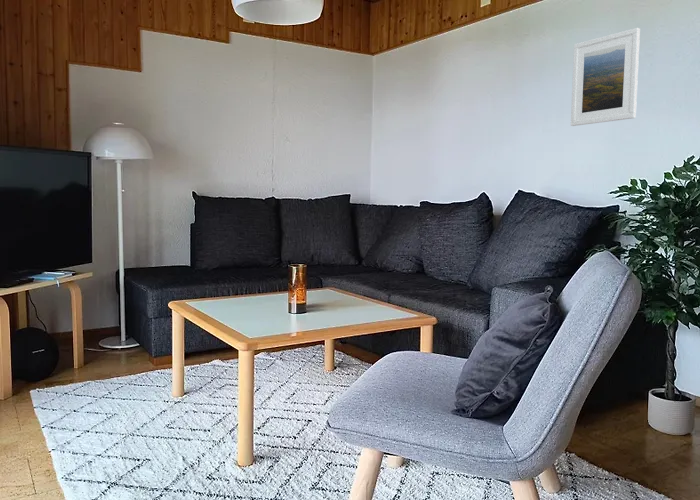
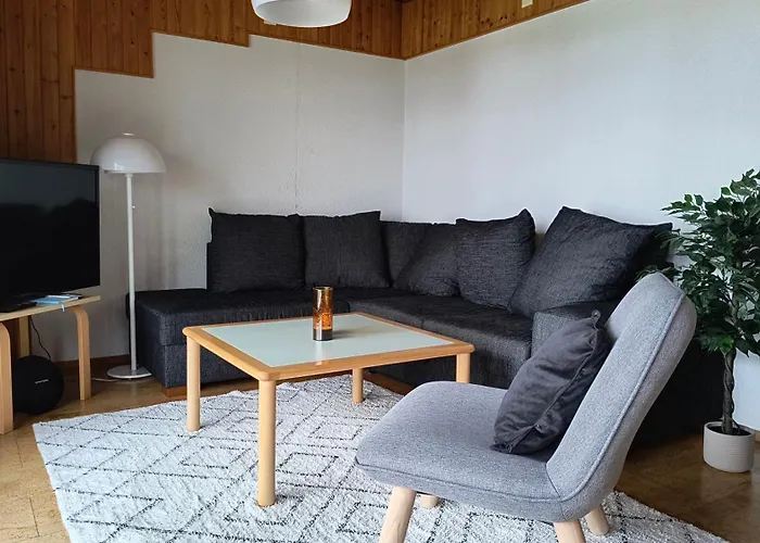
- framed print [570,27,641,127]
